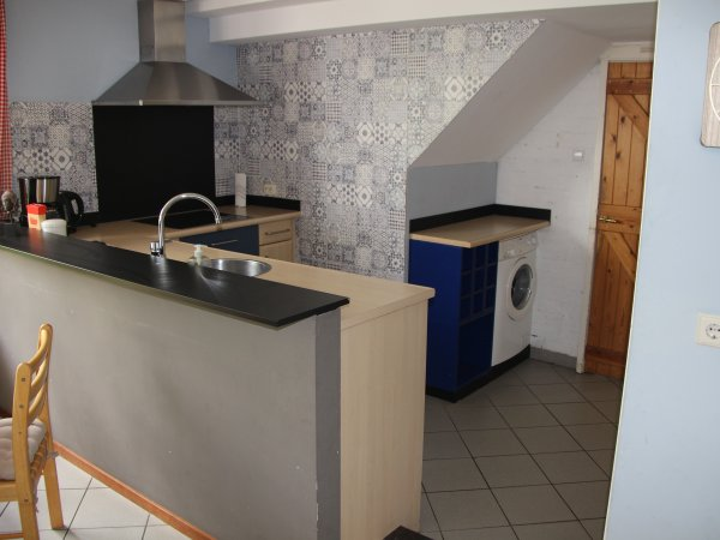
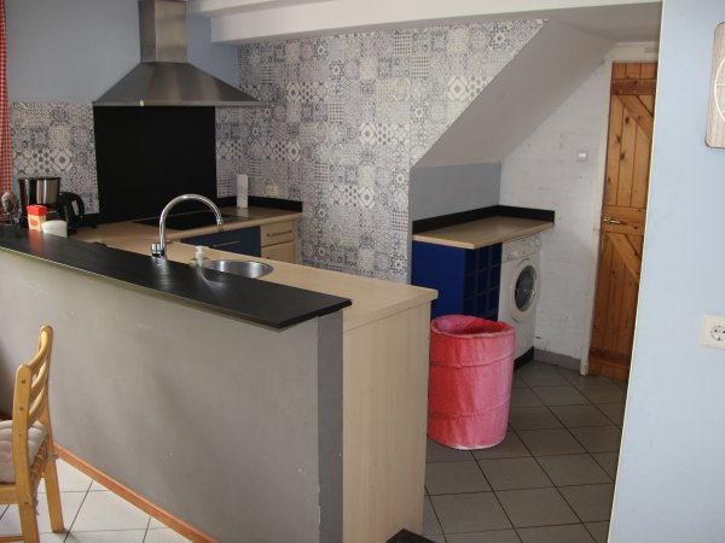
+ laundry hamper [425,314,517,450]
